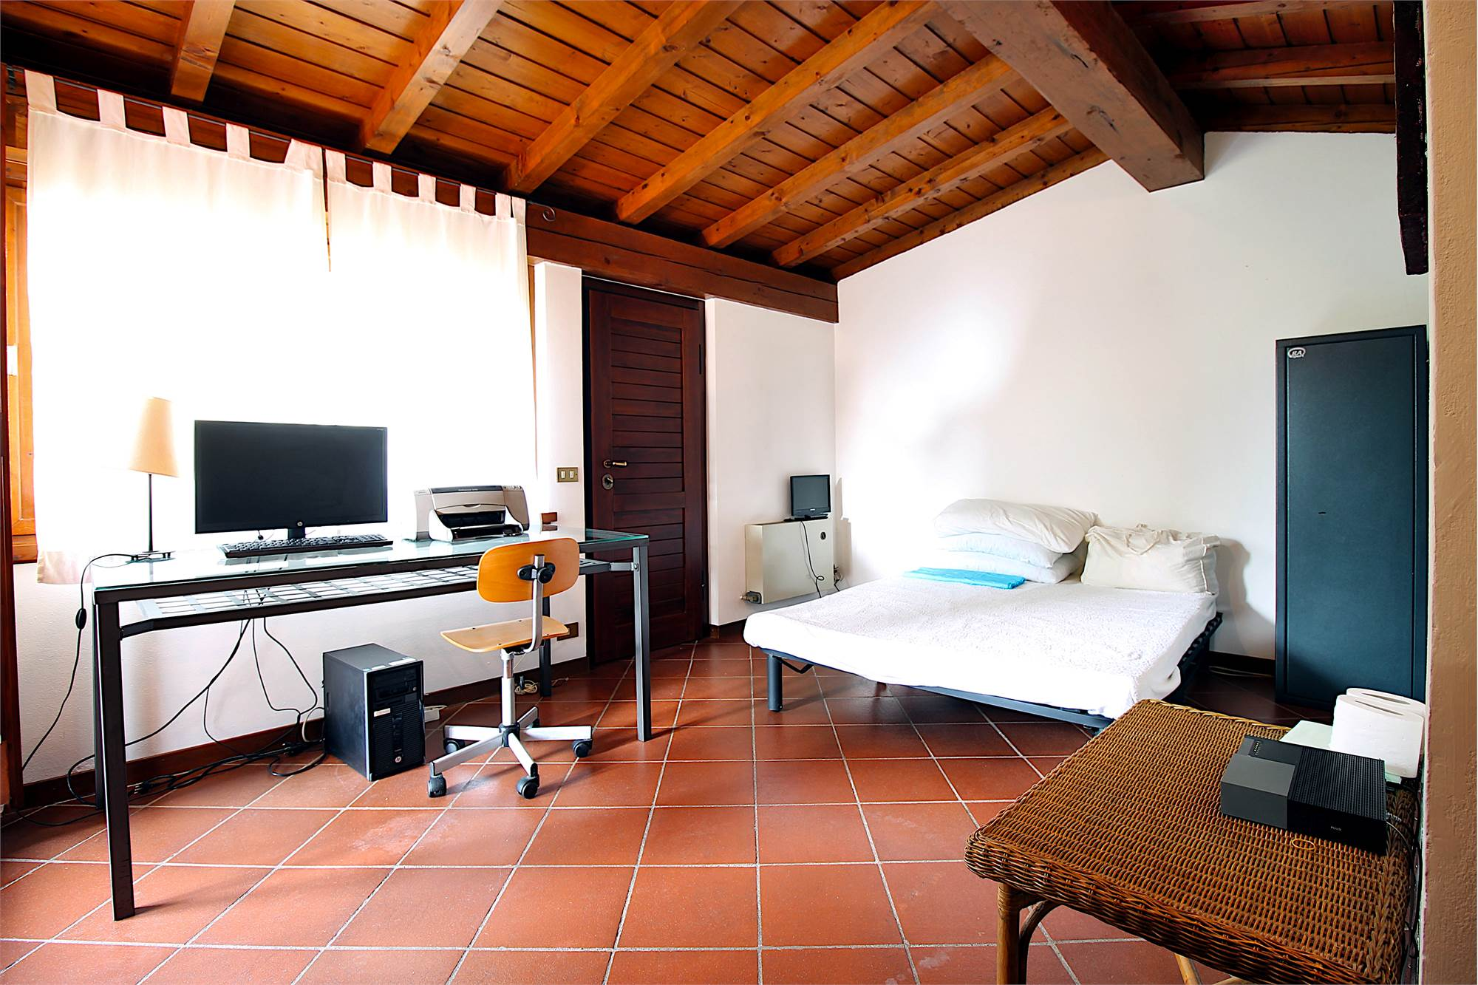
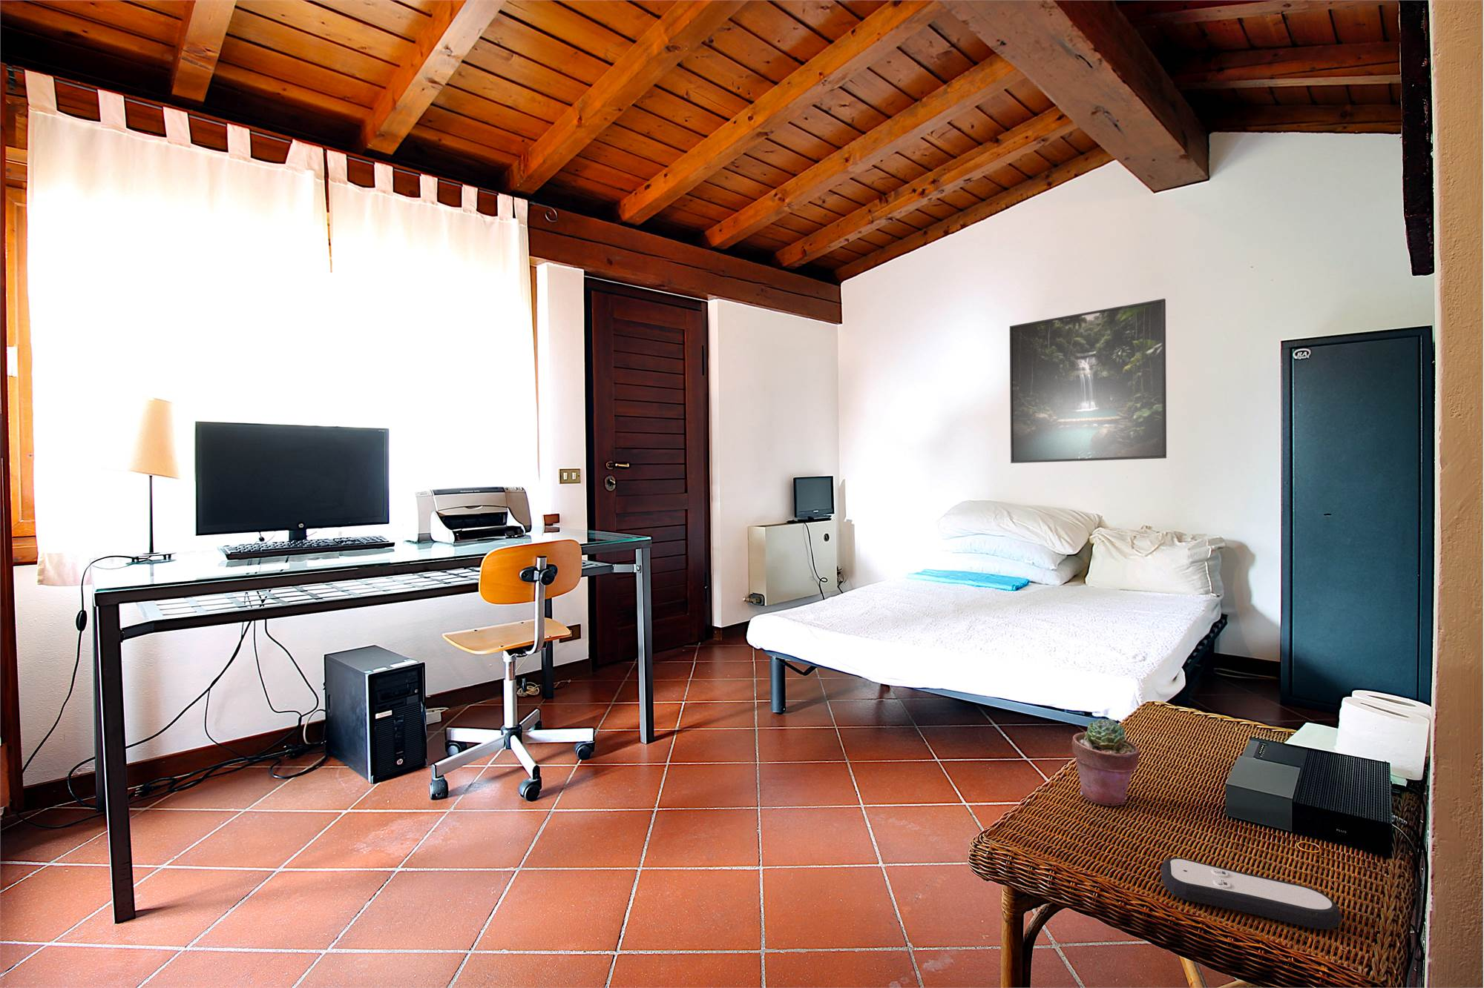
+ remote control [1161,857,1343,931]
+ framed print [1010,298,1167,464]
+ potted succulent [1070,718,1141,806]
